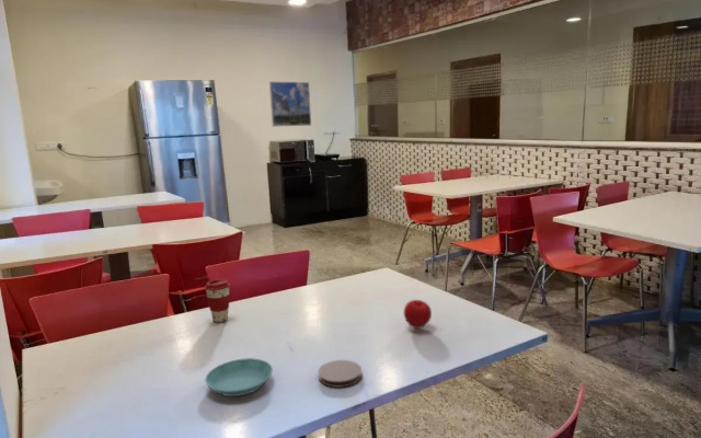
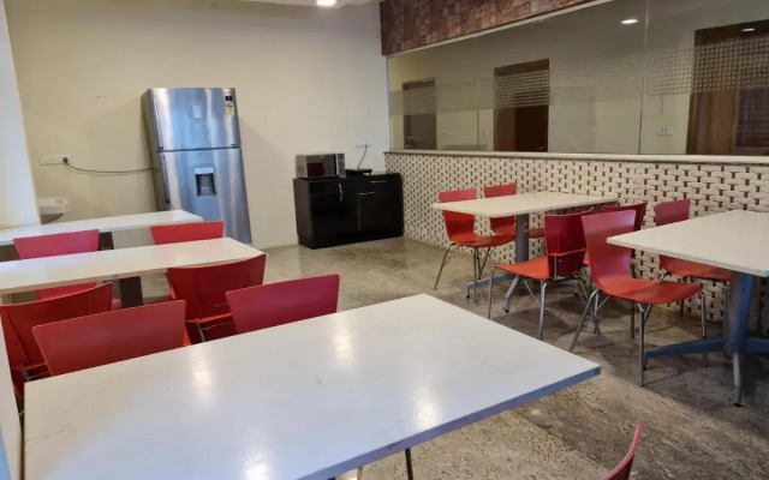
- saucer [204,357,274,397]
- coaster [317,359,363,389]
- coffee cup [204,278,231,323]
- apple [403,299,433,330]
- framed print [268,81,312,128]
